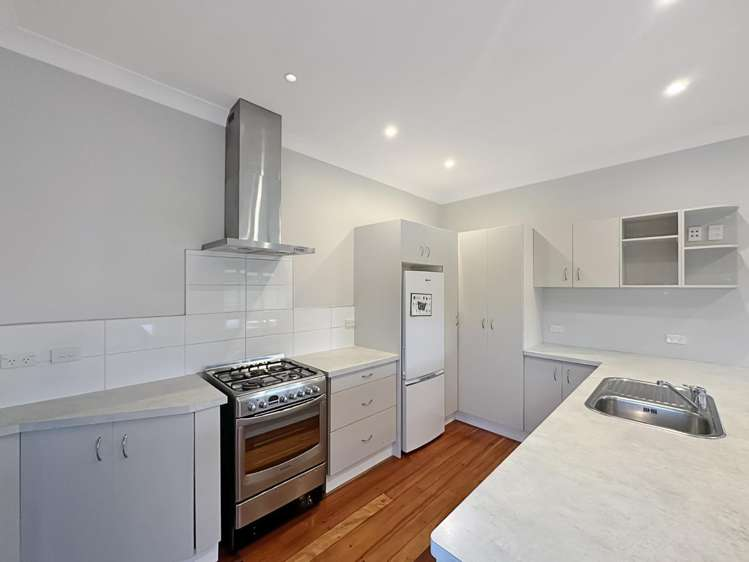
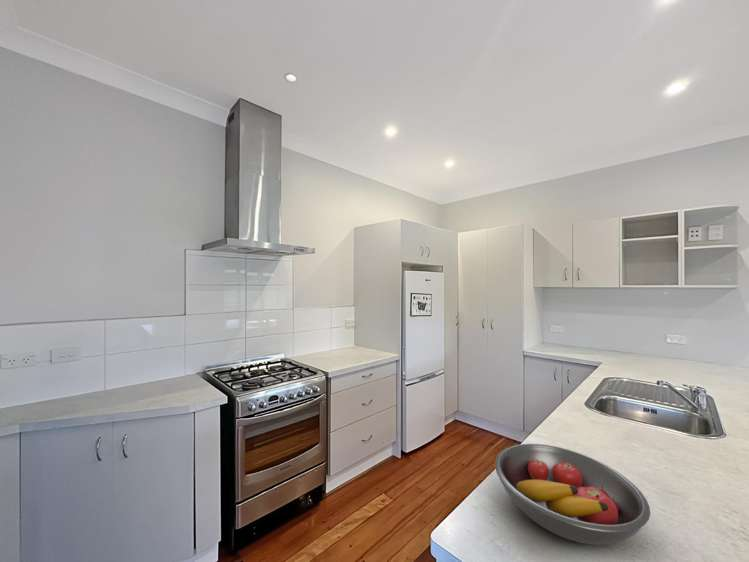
+ fruit bowl [494,443,651,546]
